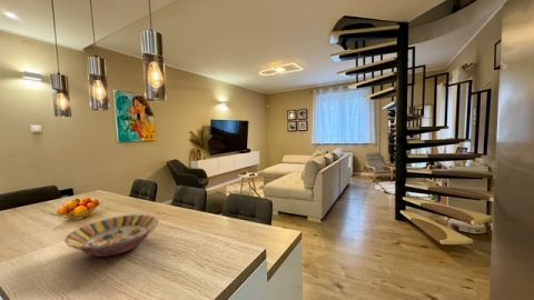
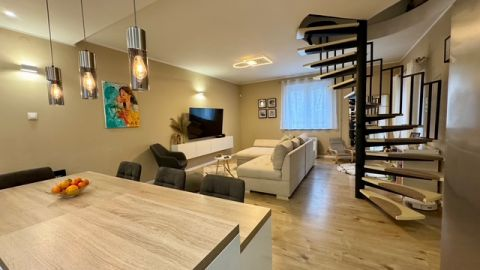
- serving bowl [63,213,160,258]
